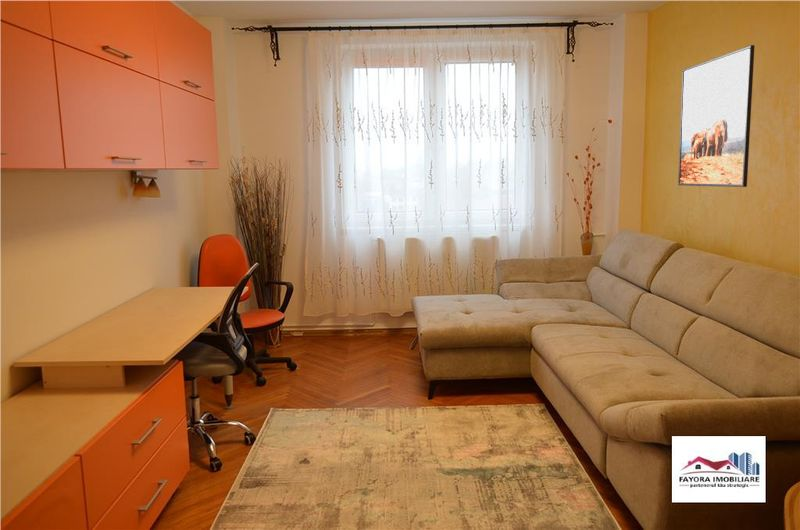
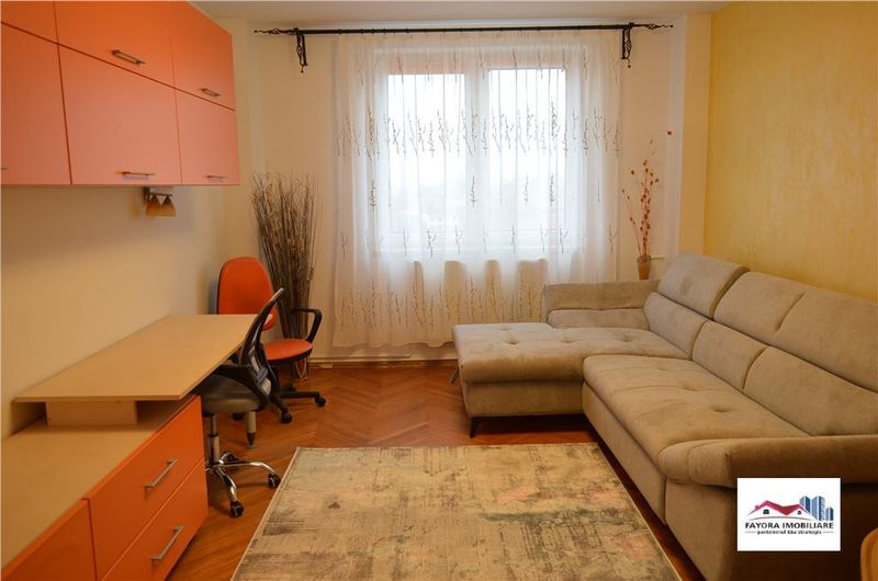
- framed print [677,44,756,188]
